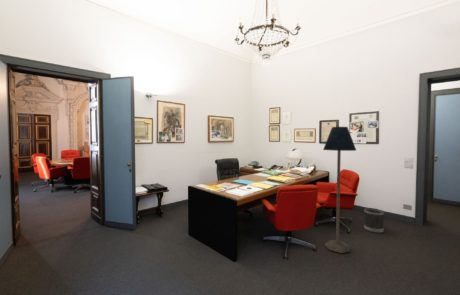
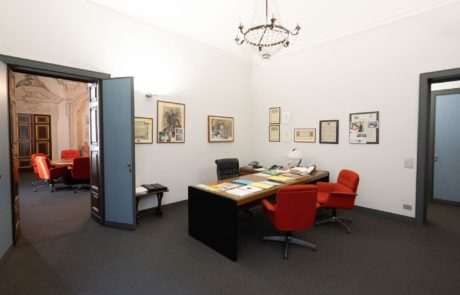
- floor lamp [322,126,357,254]
- wastebasket [363,207,385,234]
